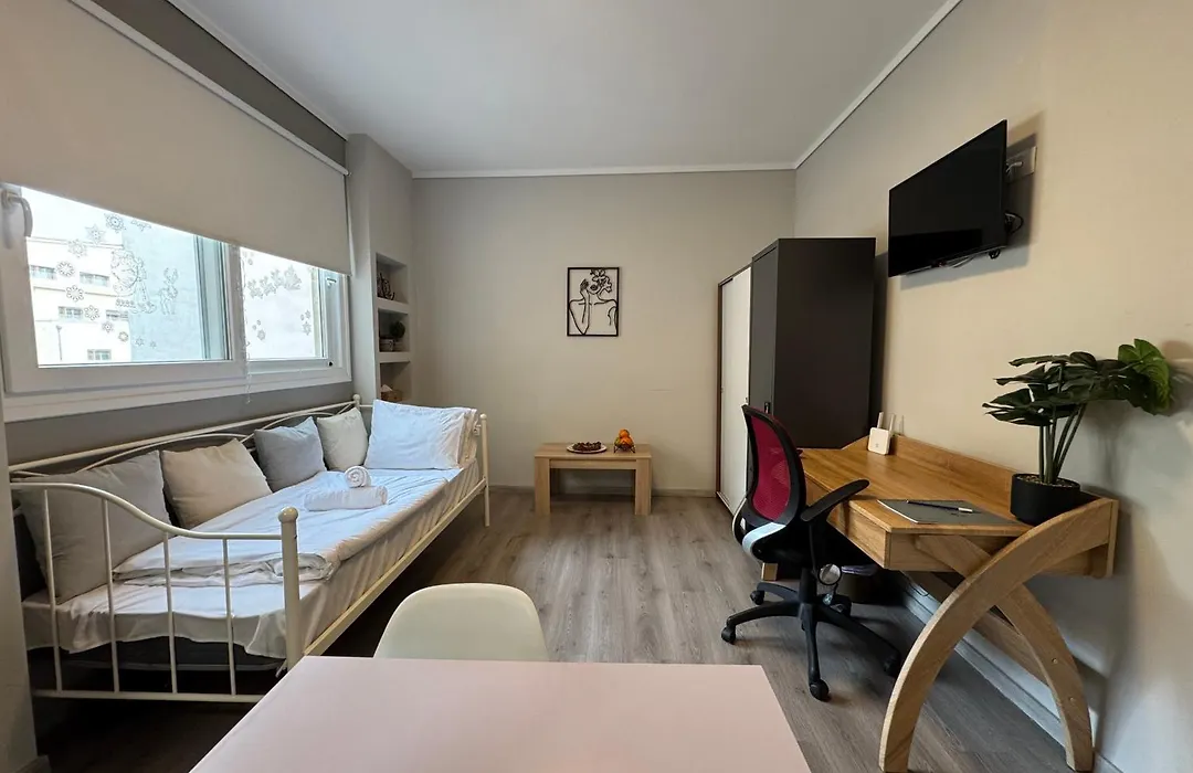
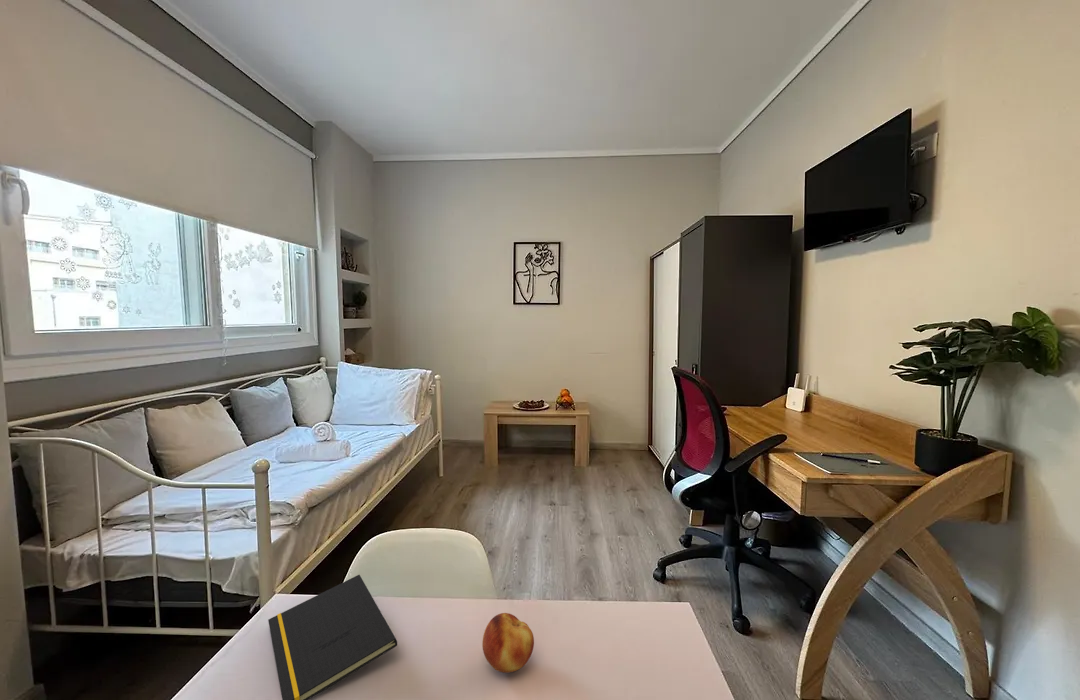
+ fruit [481,612,535,674]
+ notepad [267,574,398,700]
